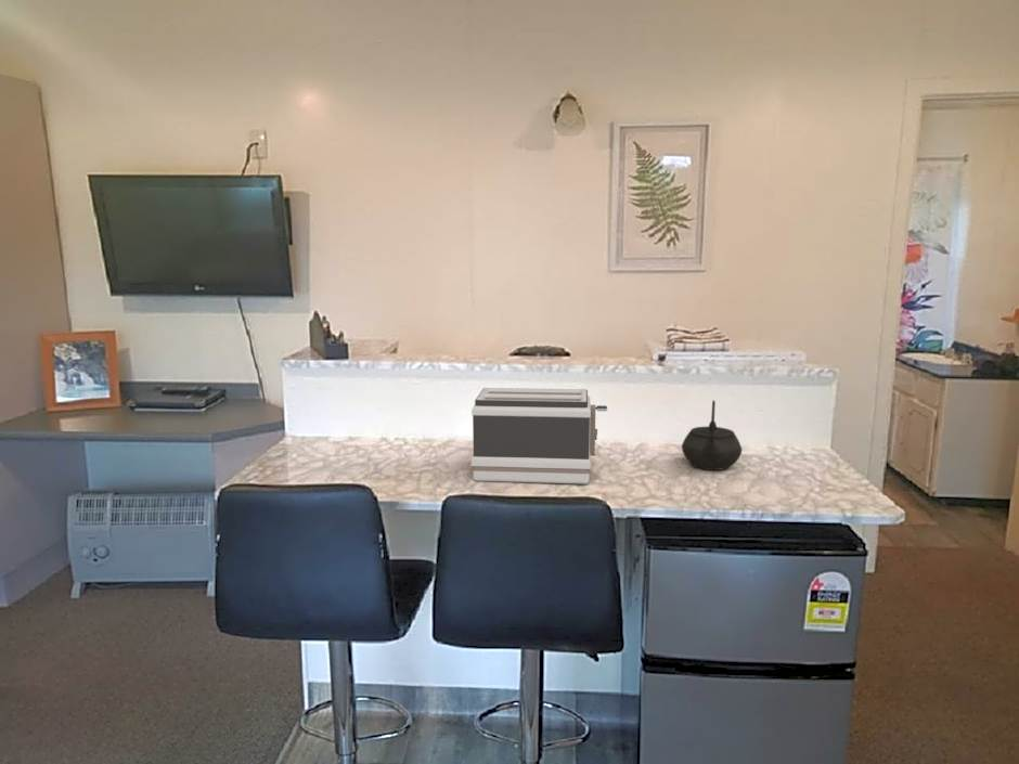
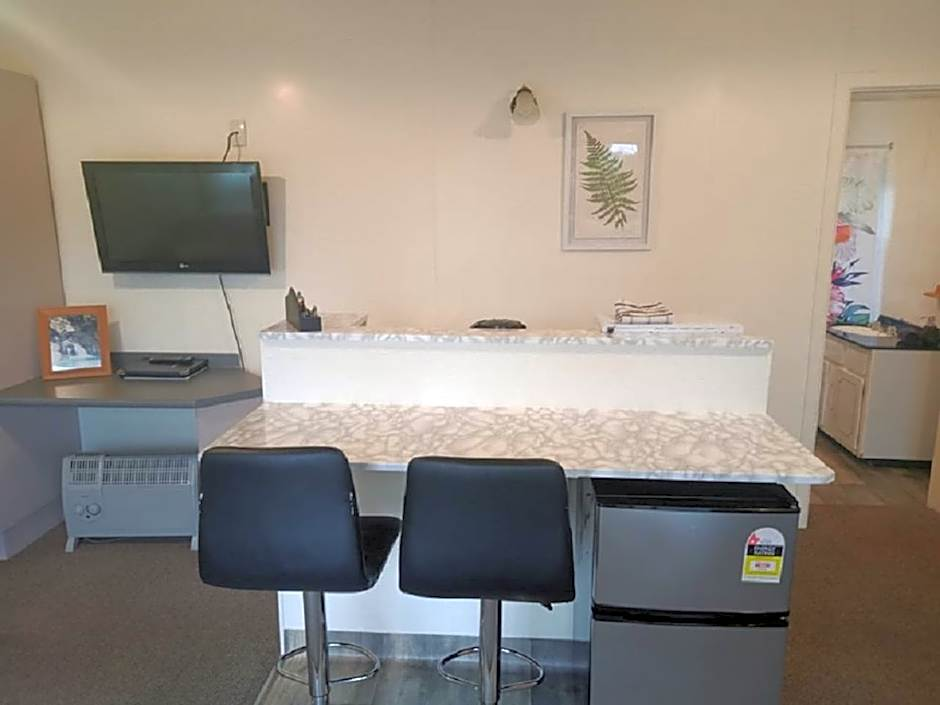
- kettle [681,399,743,471]
- toaster [470,387,608,485]
